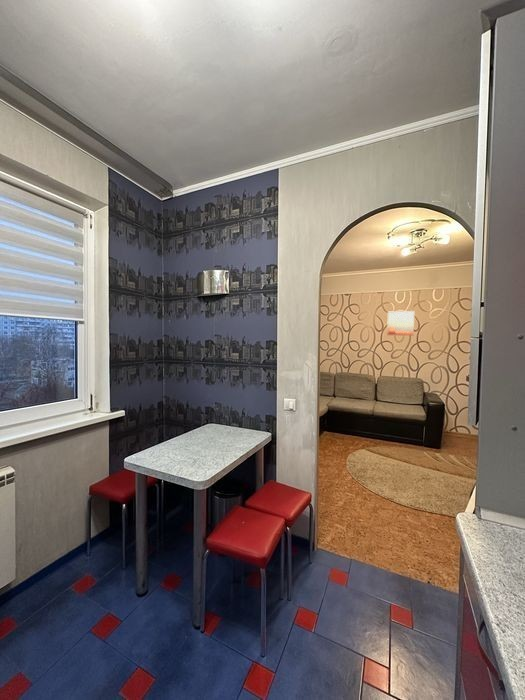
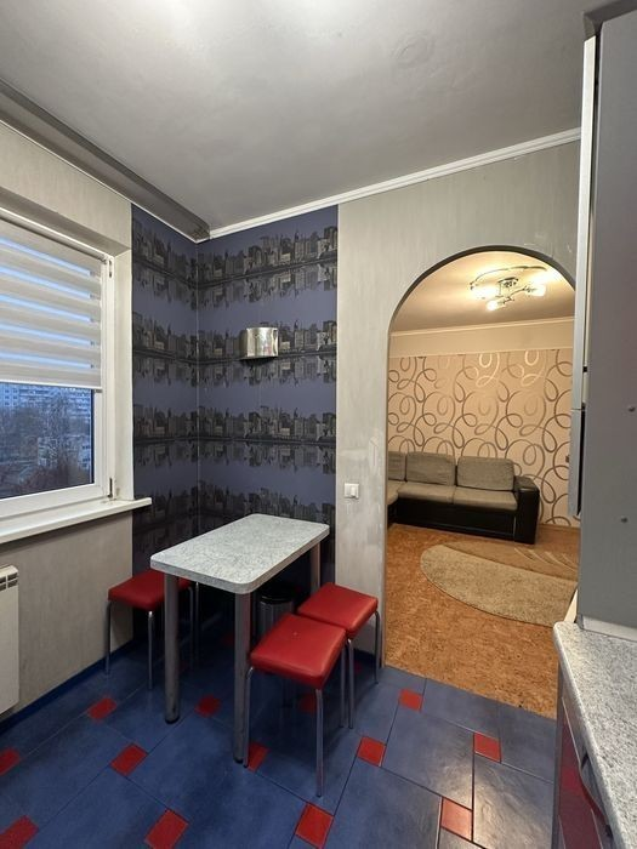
- wall art [386,310,415,336]
